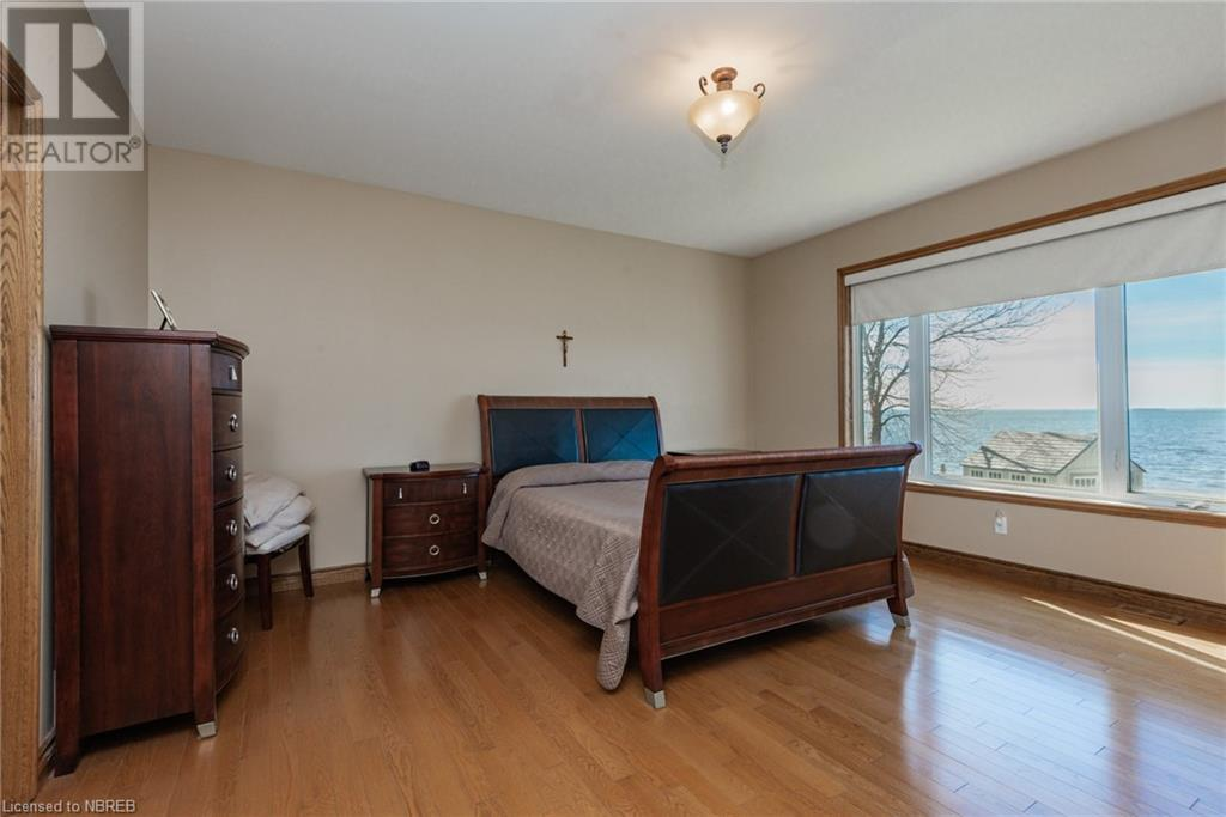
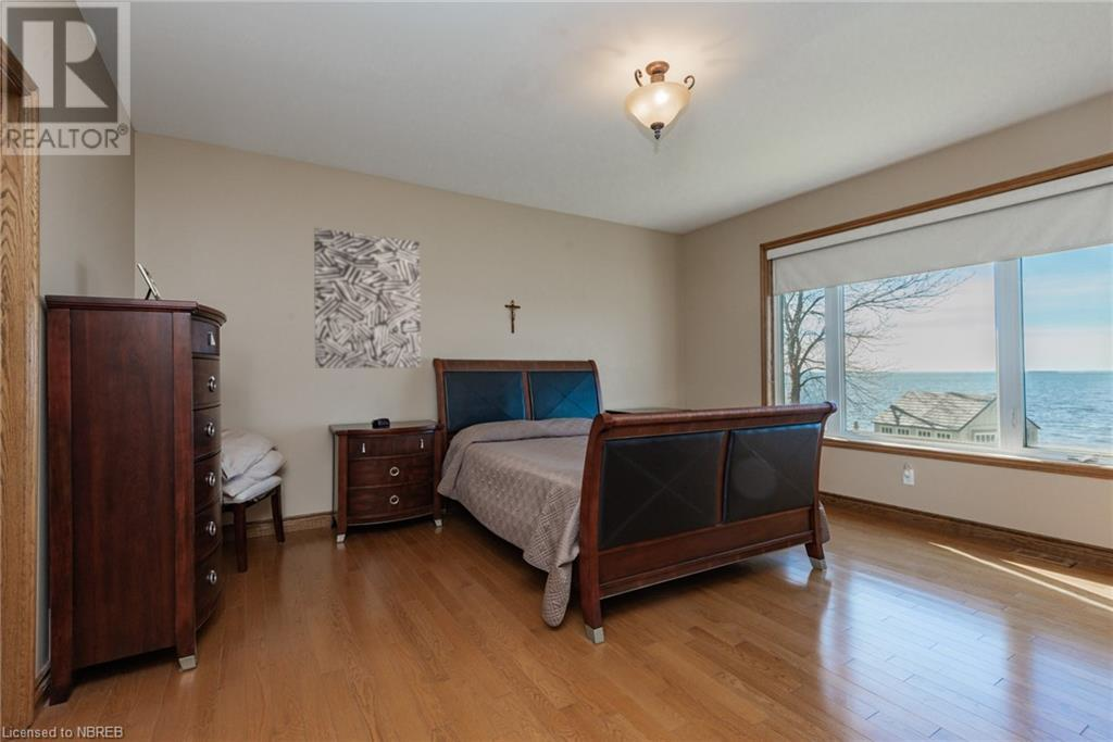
+ wall art [313,227,422,368]
